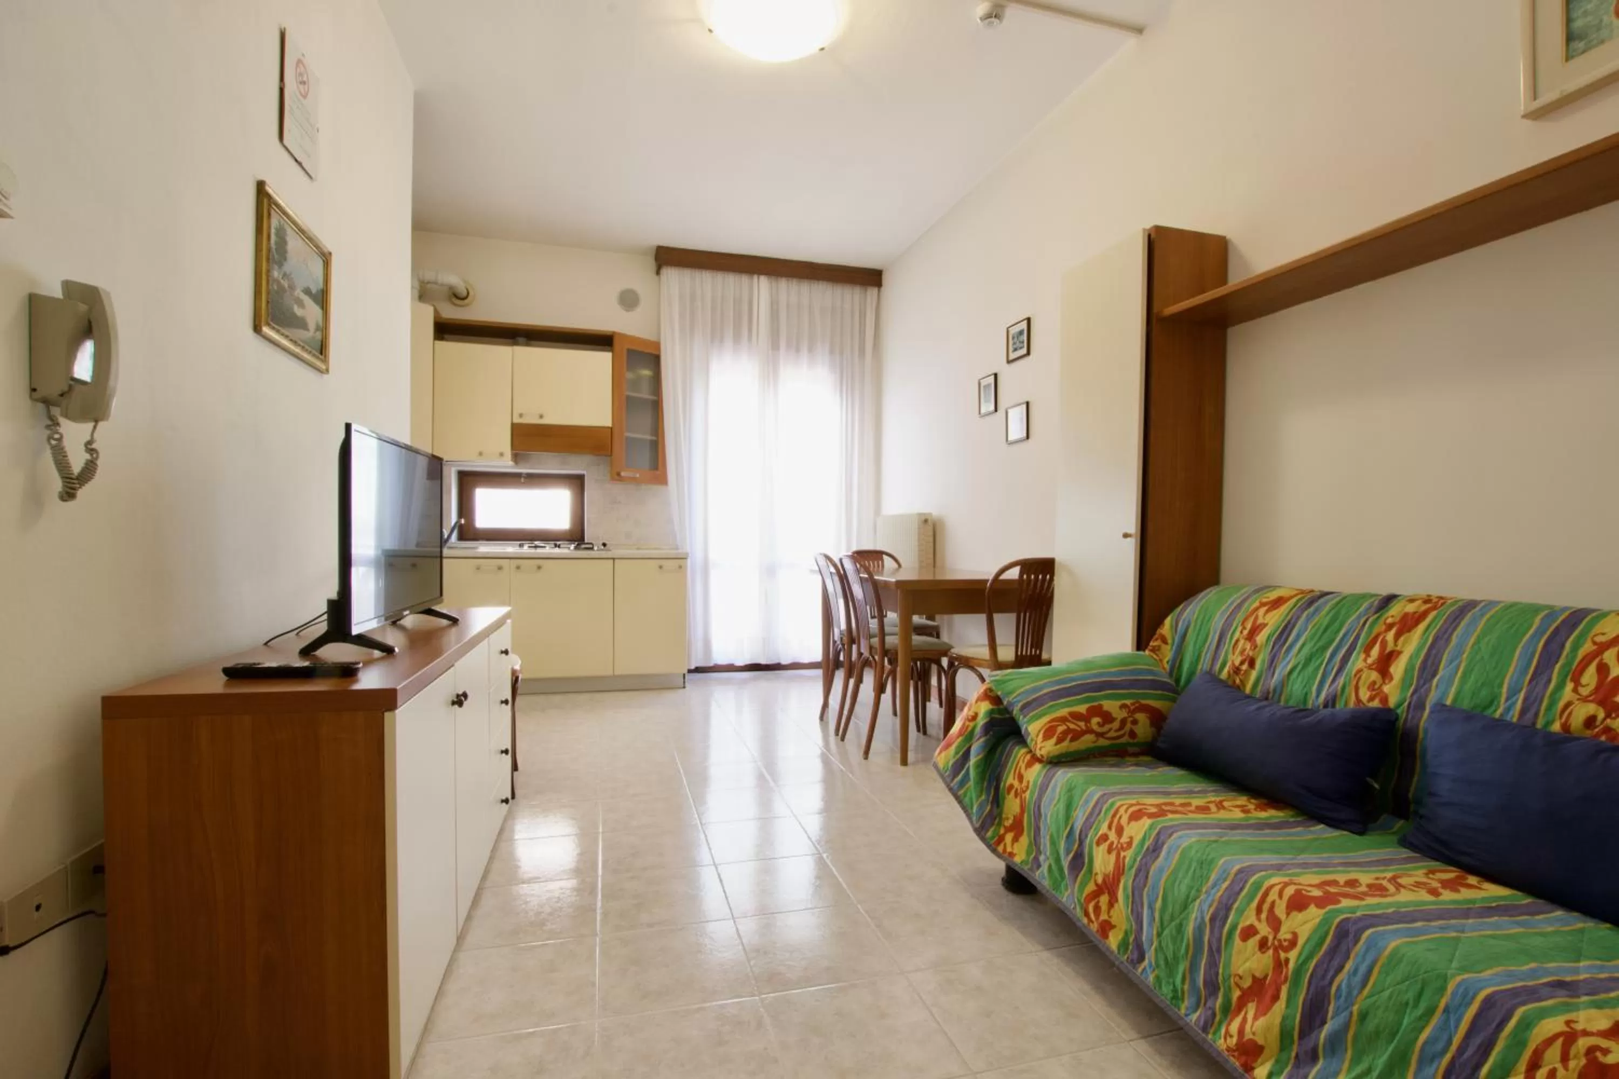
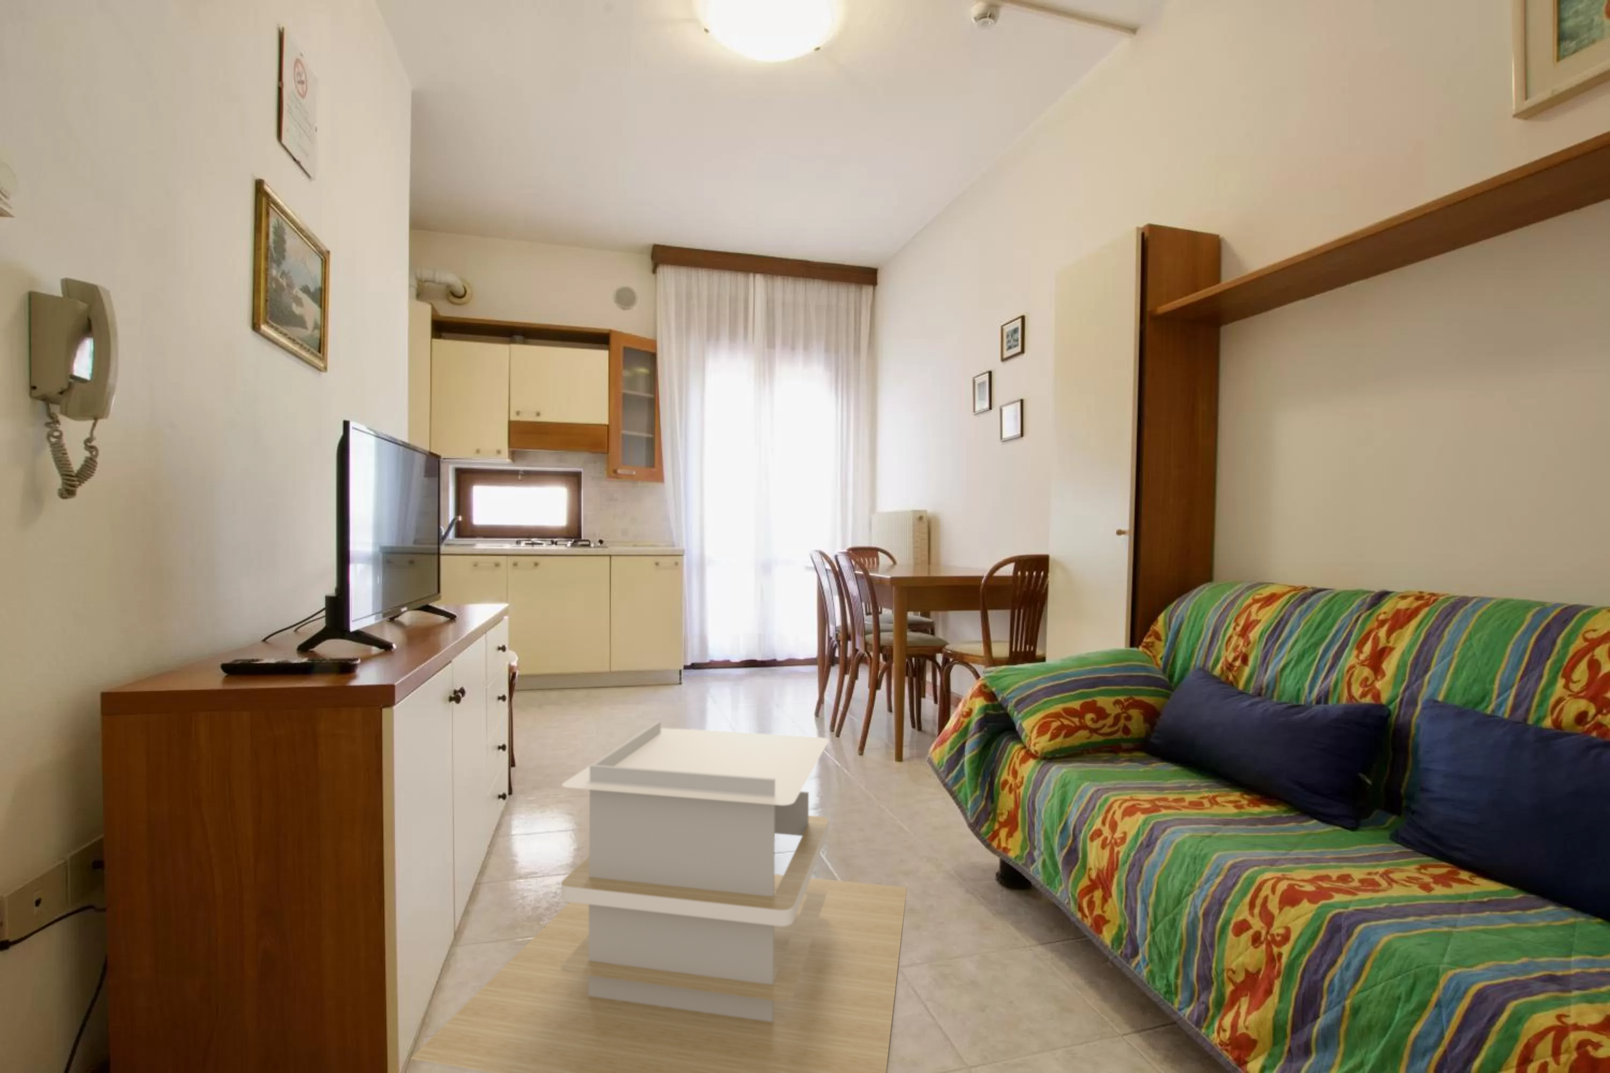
+ coffee table [410,721,908,1073]
